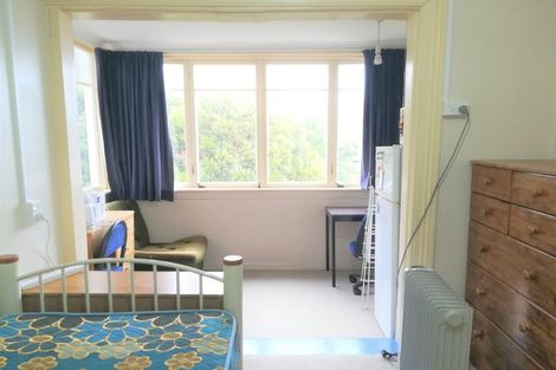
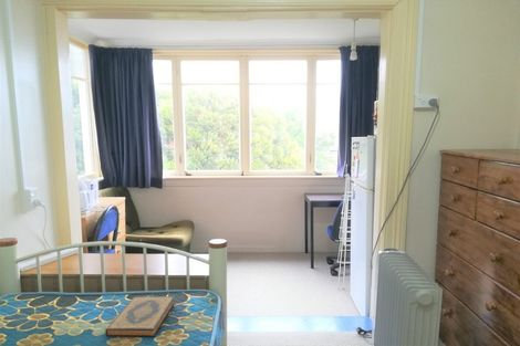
+ hardback book [104,295,176,338]
